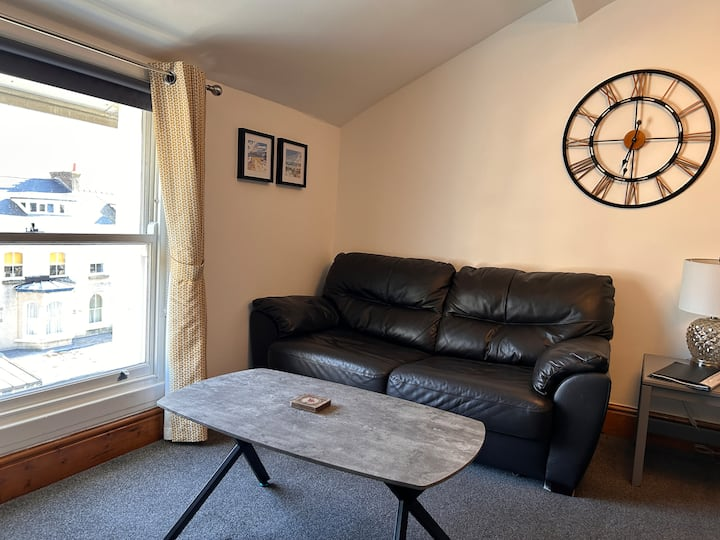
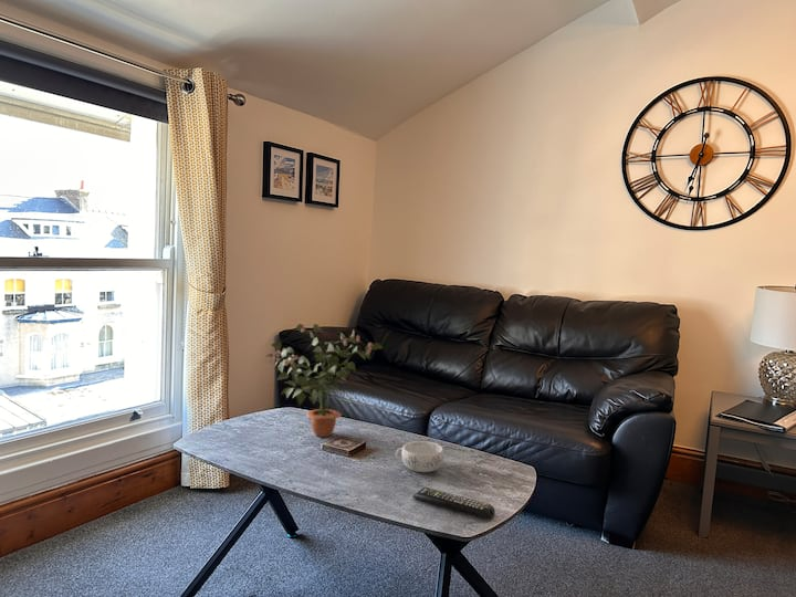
+ decorative bowl [395,440,444,473]
+ potted plant [263,323,385,438]
+ remote control [412,486,496,521]
